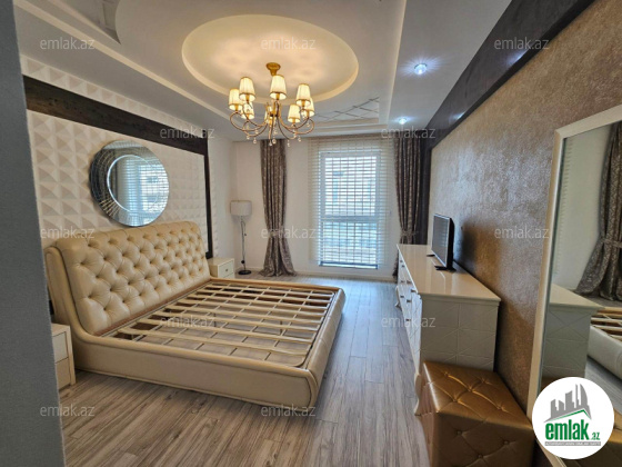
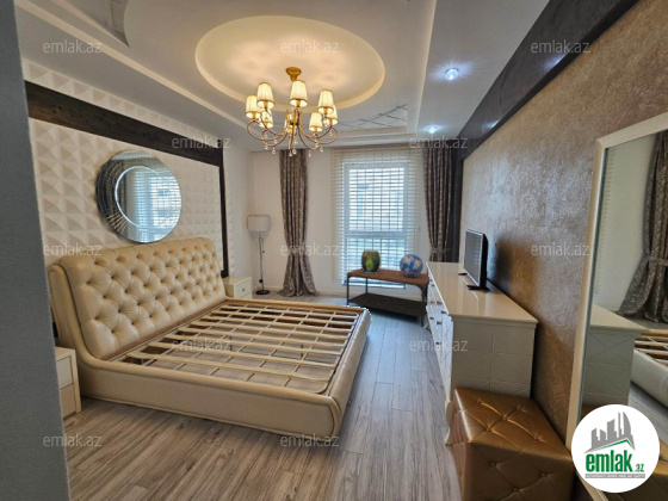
+ decorative globe [398,253,425,277]
+ coffee table [346,267,431,328]
+ decorative urn [360,249,382,273]
